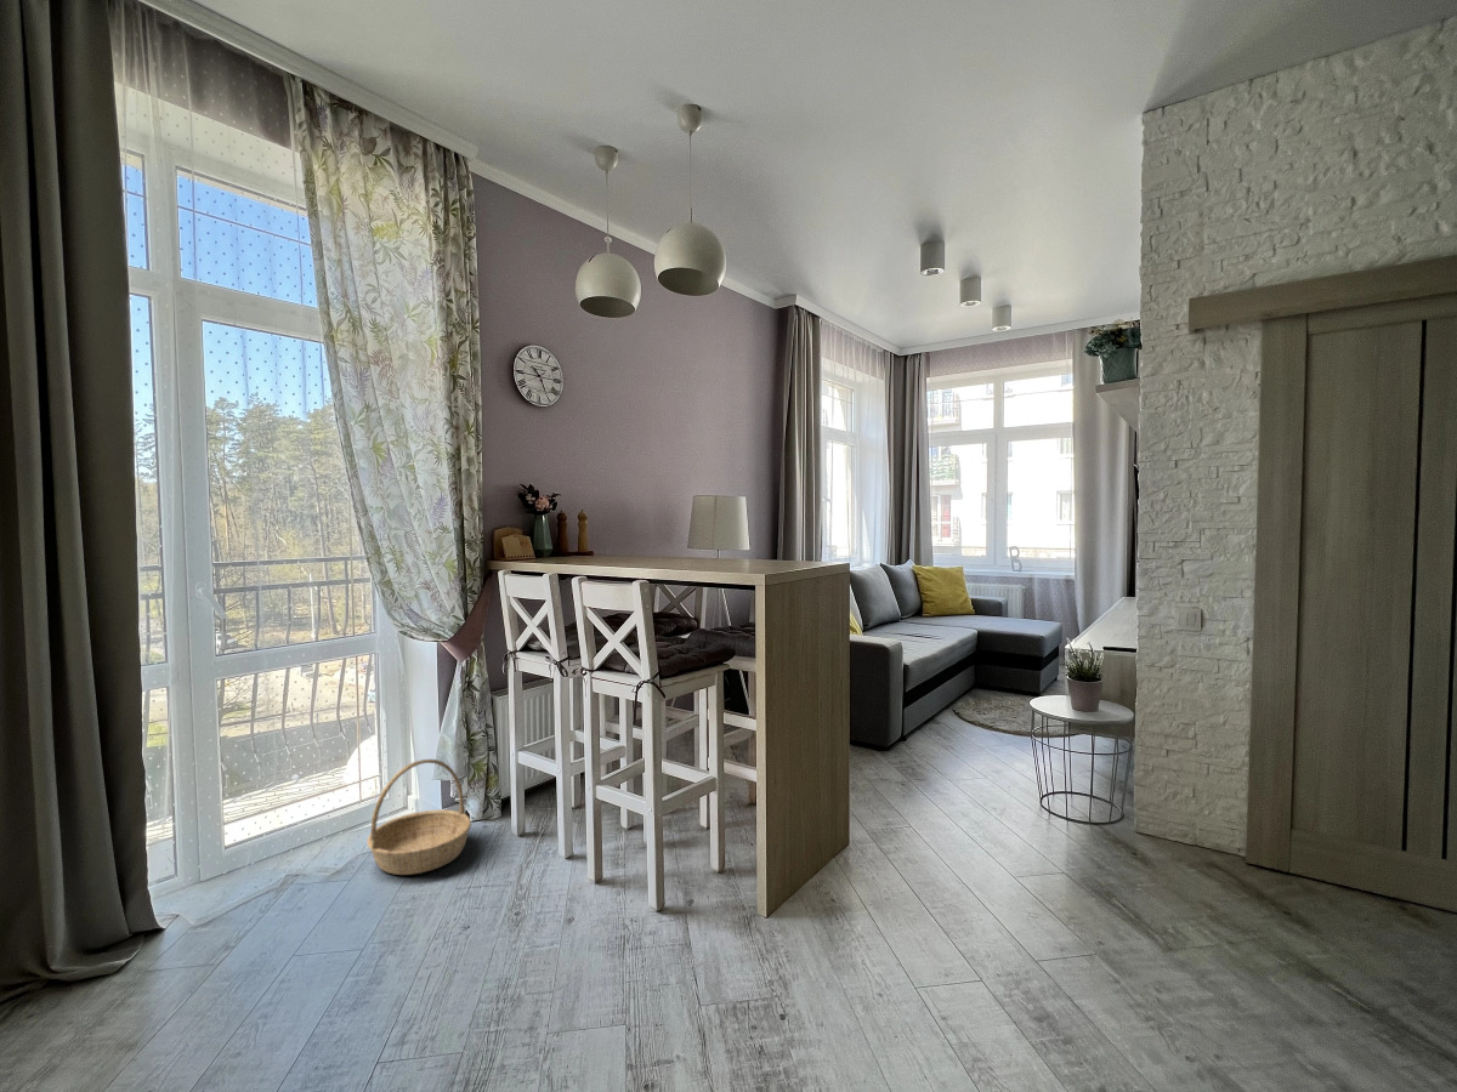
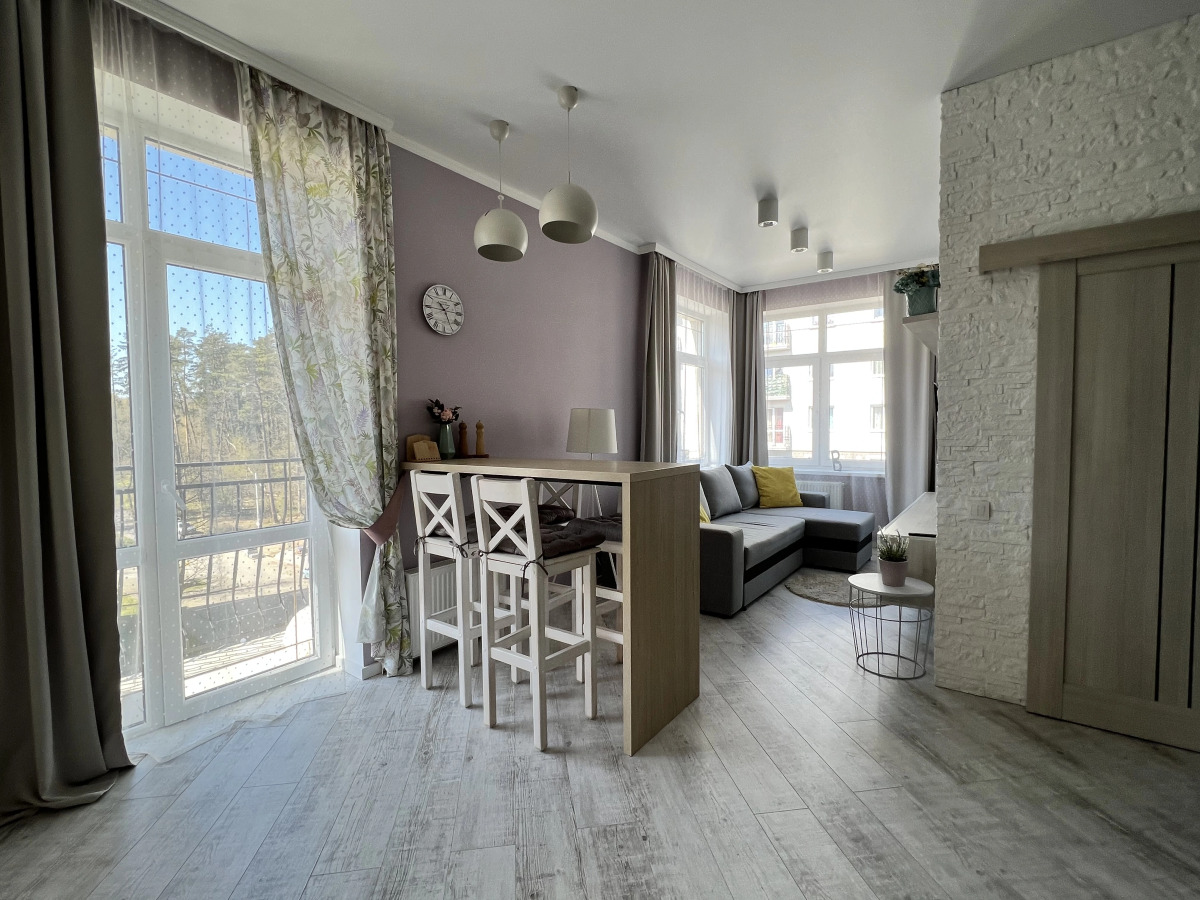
- basket [367,758,472,876]
